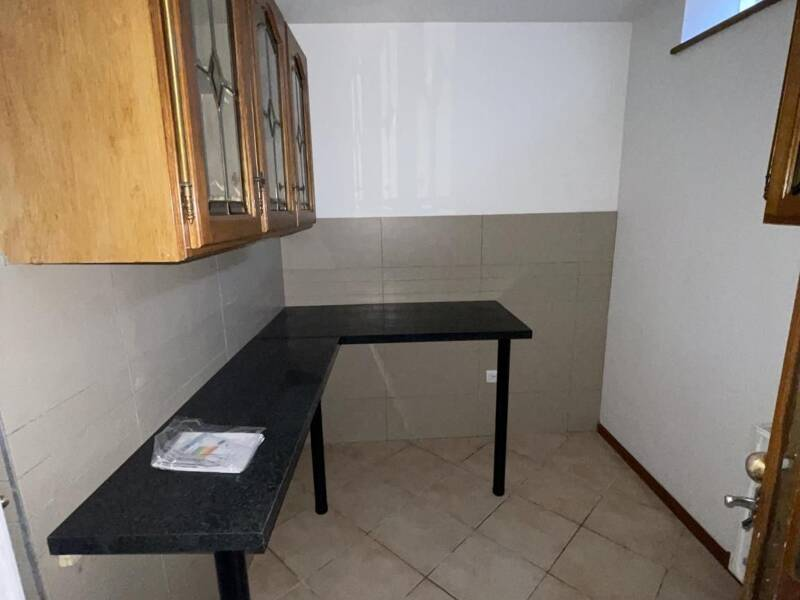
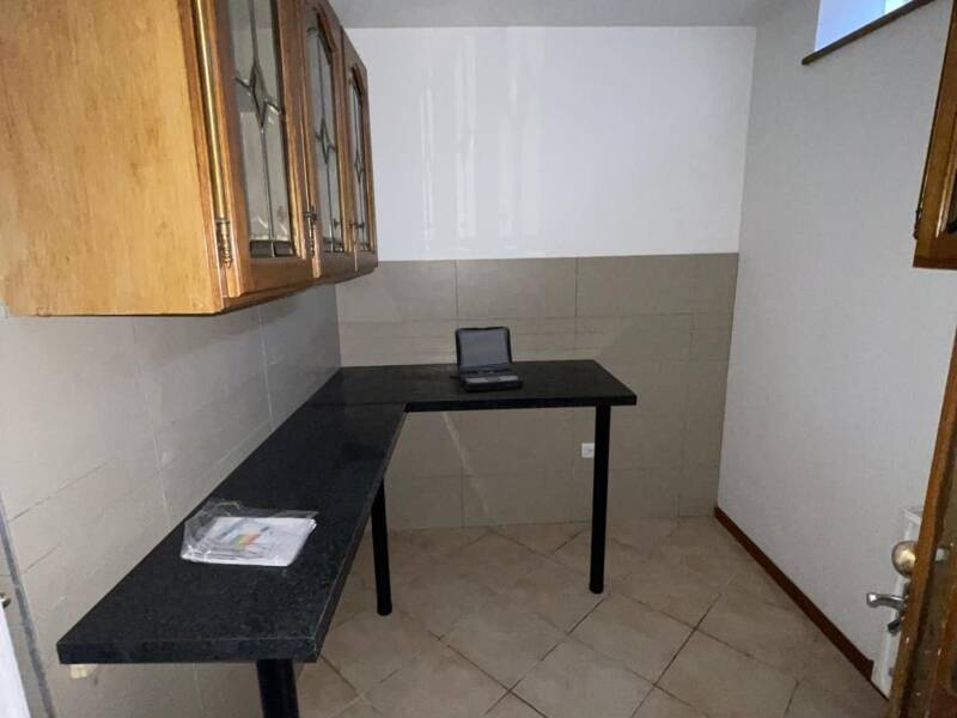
+ laptop [449,325,525,391]
